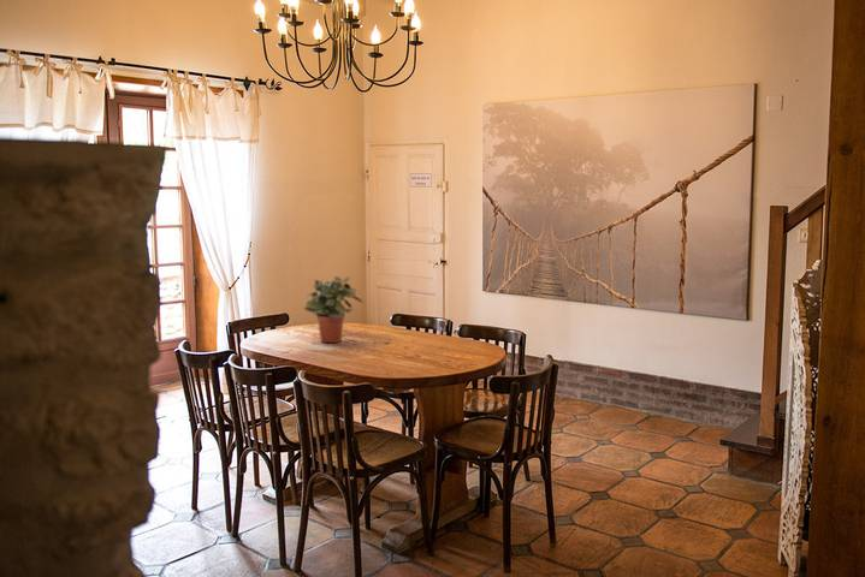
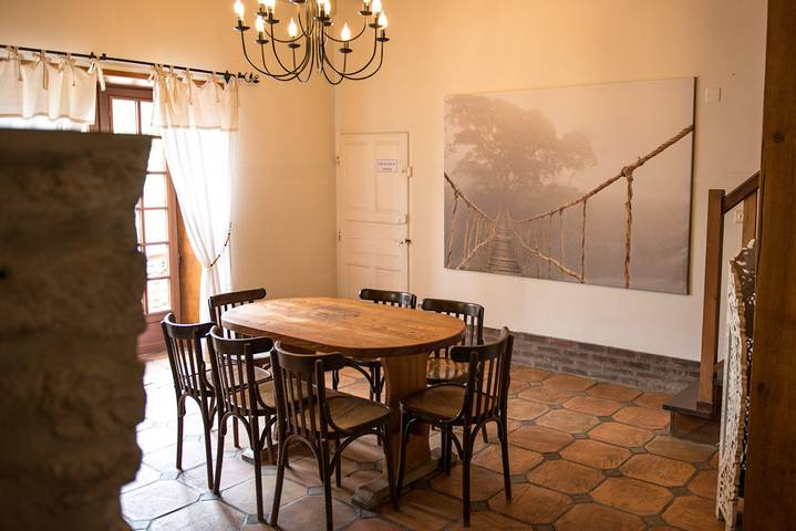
- potted plant [302,275,365,344]
